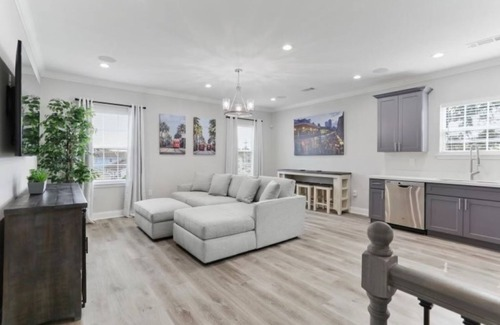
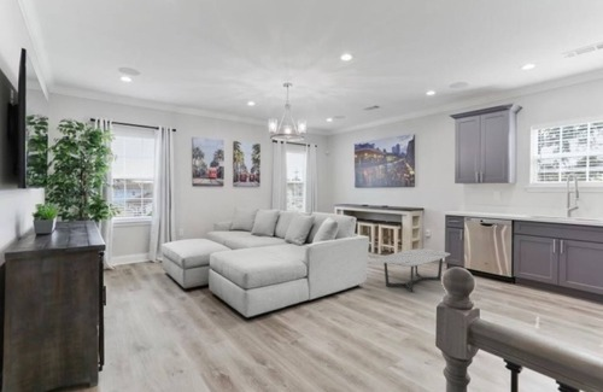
+ coffee table [374,247,452,294]
